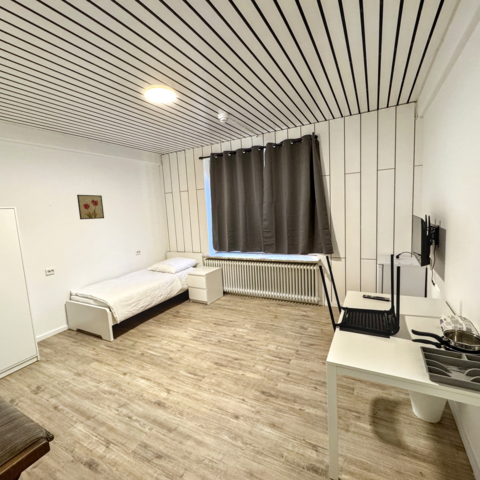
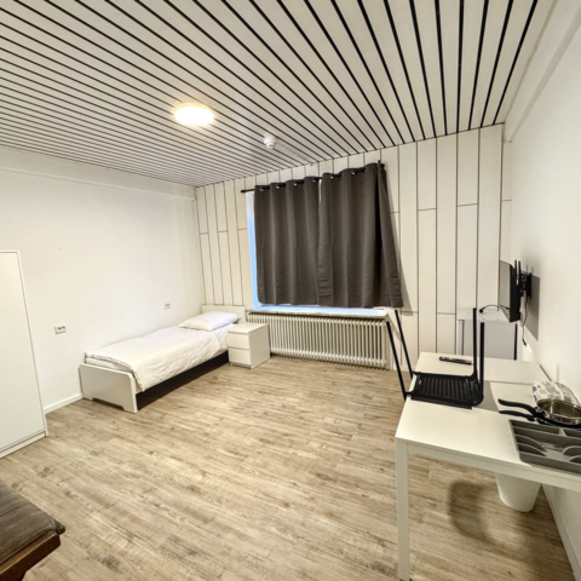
- wall art [76,194,105,220]
